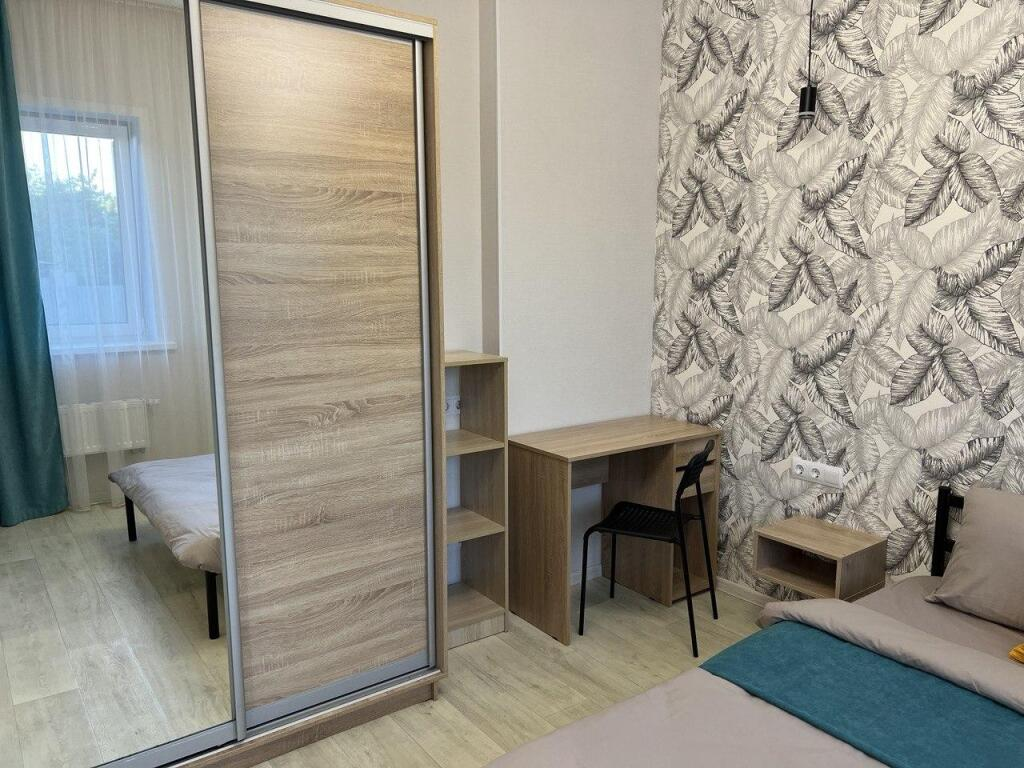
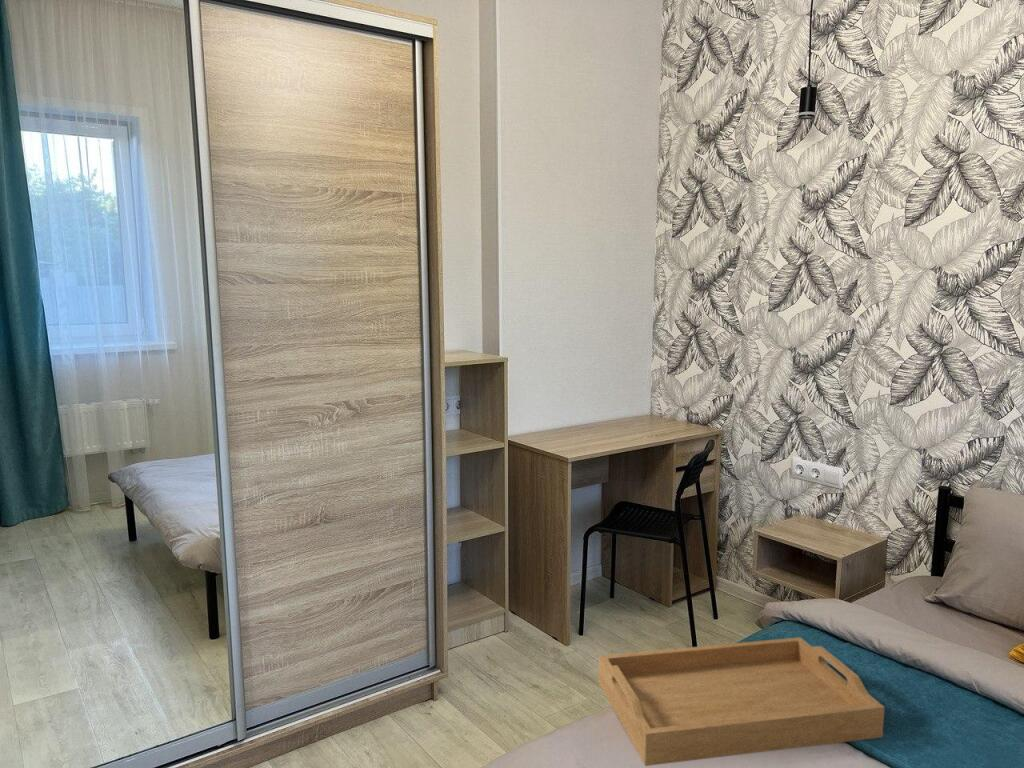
+ serving tray [598,636,886,767]
